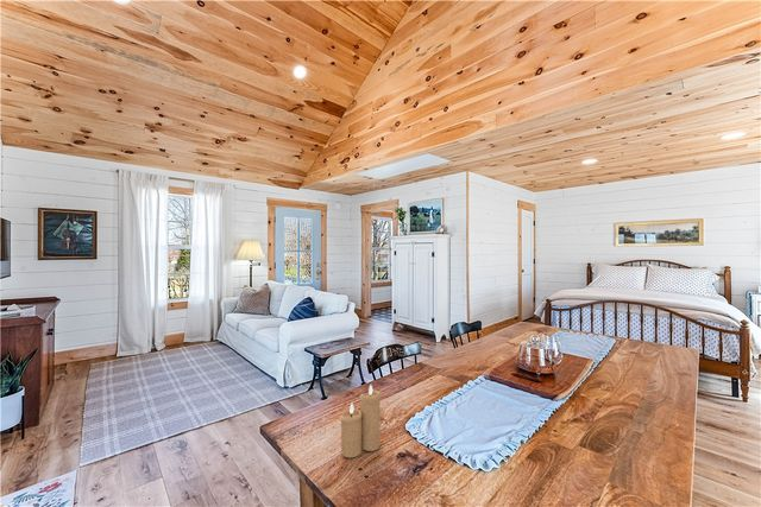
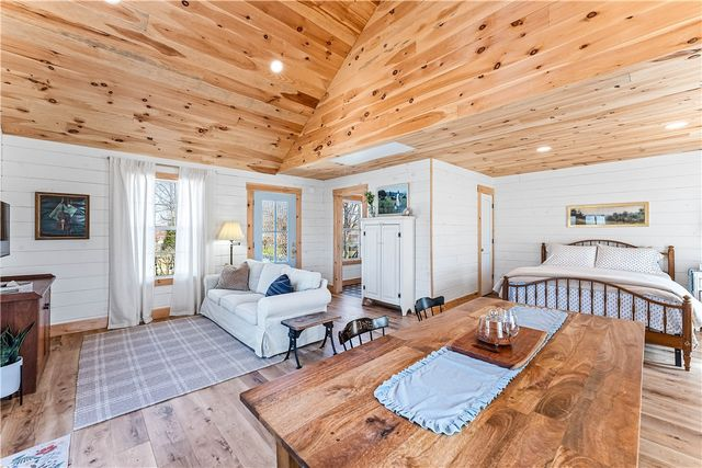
- candle [339,384,382,458]
